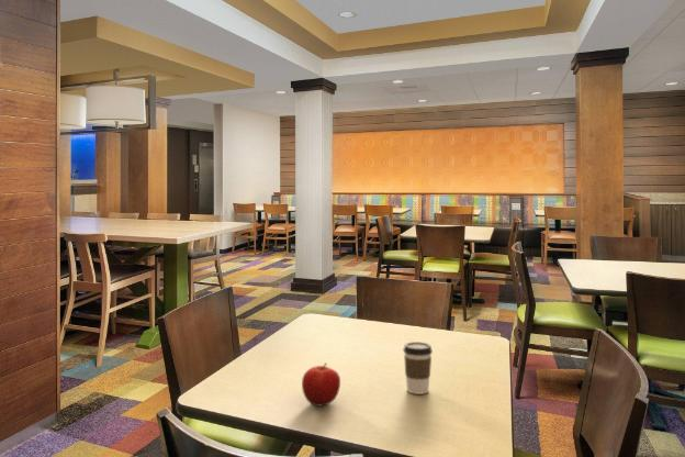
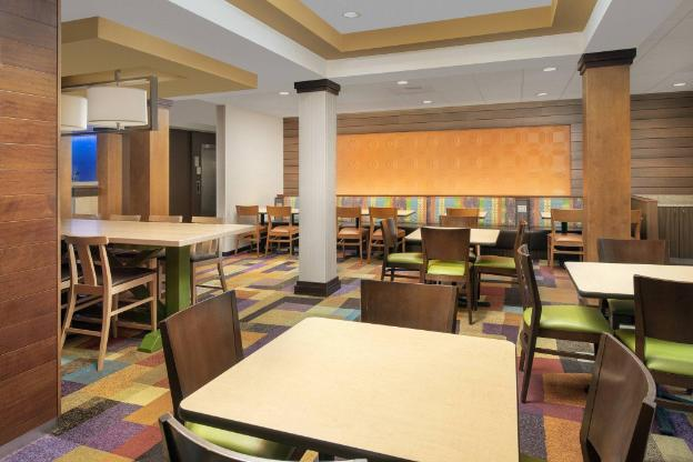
- fruit [301,361,341,408]
- coffee cup [402,341,434,395]
